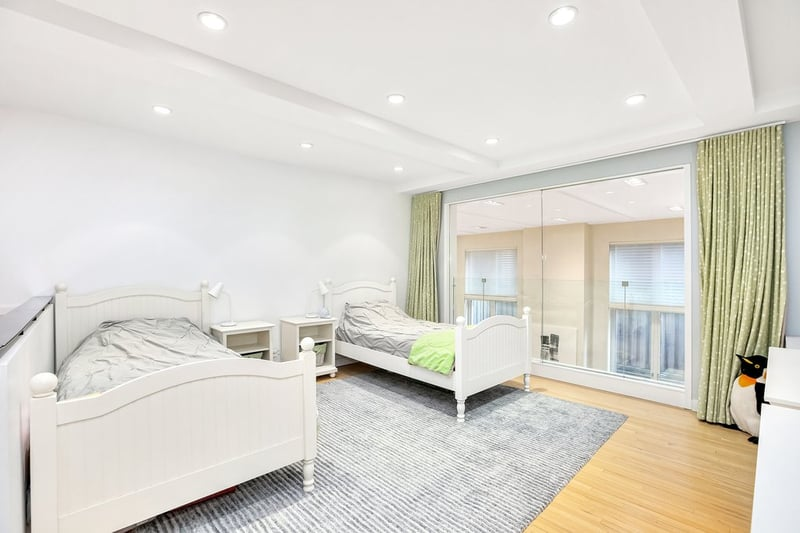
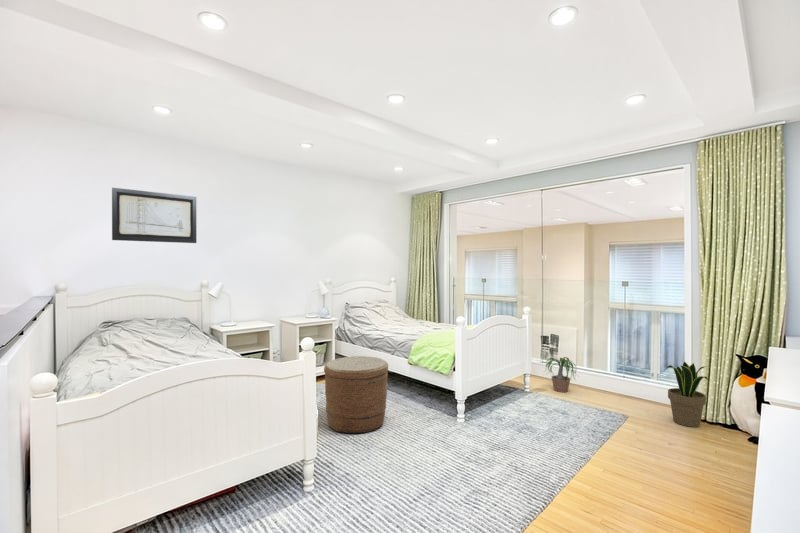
+ basket [323,355,389,434]
+ potted plant [543,356,580,393]
+ potted plant [666,361,709,428]
+ wall art [111,187,197,244]
